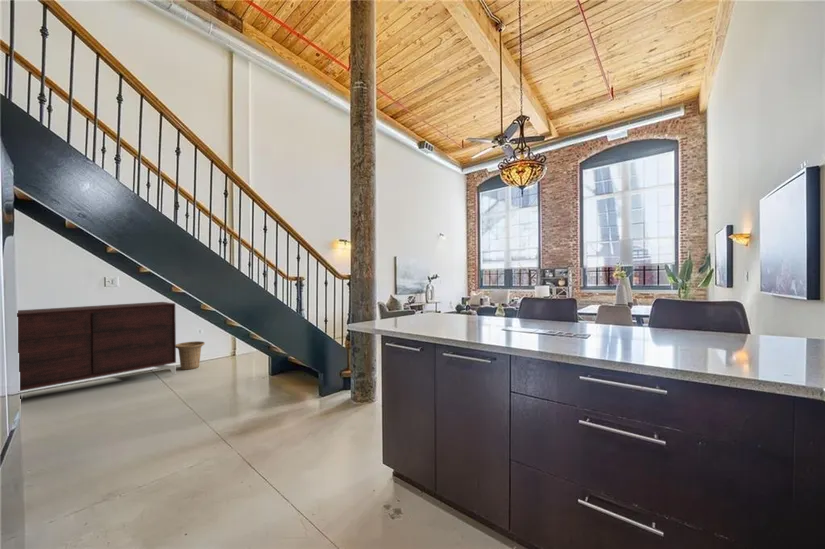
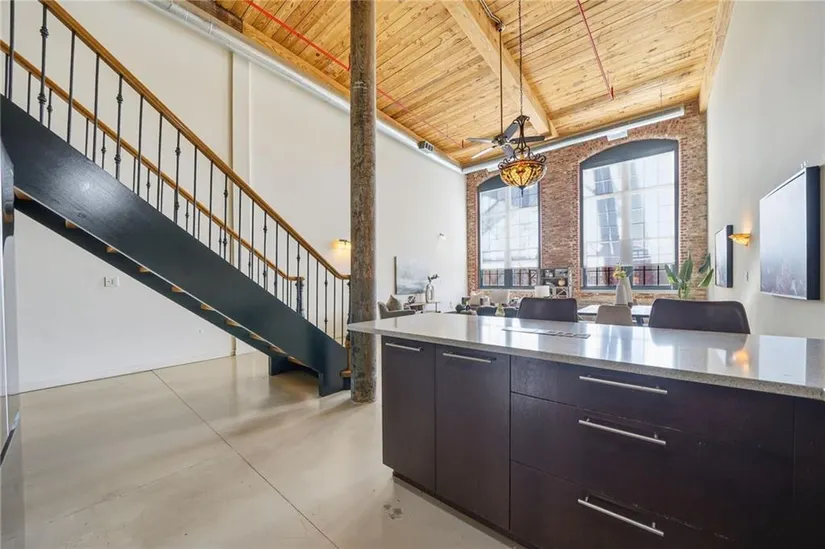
- basket [176,340,206,371]
- sideboard [16,301,177,392]
